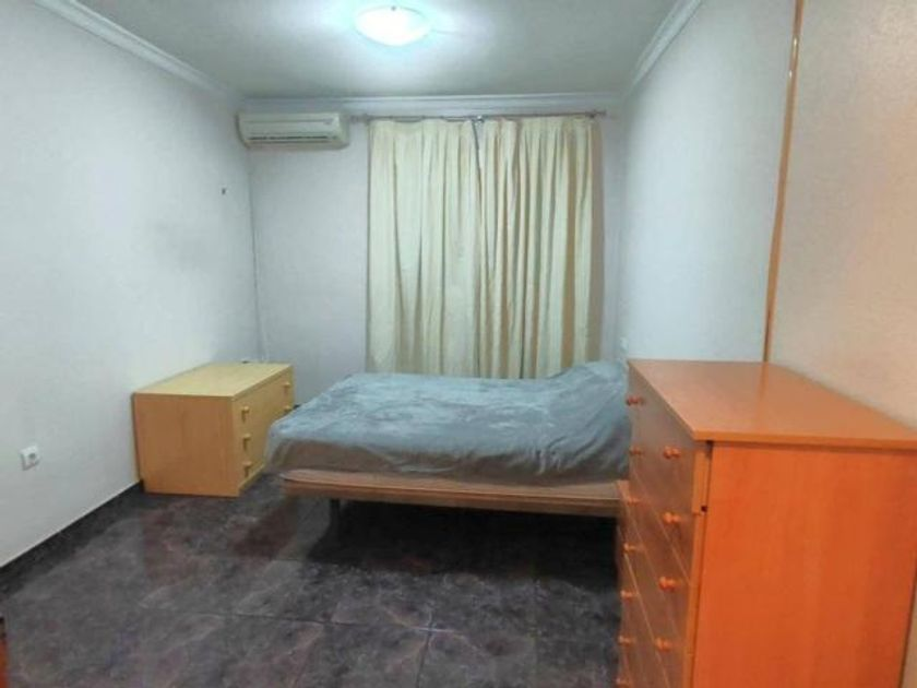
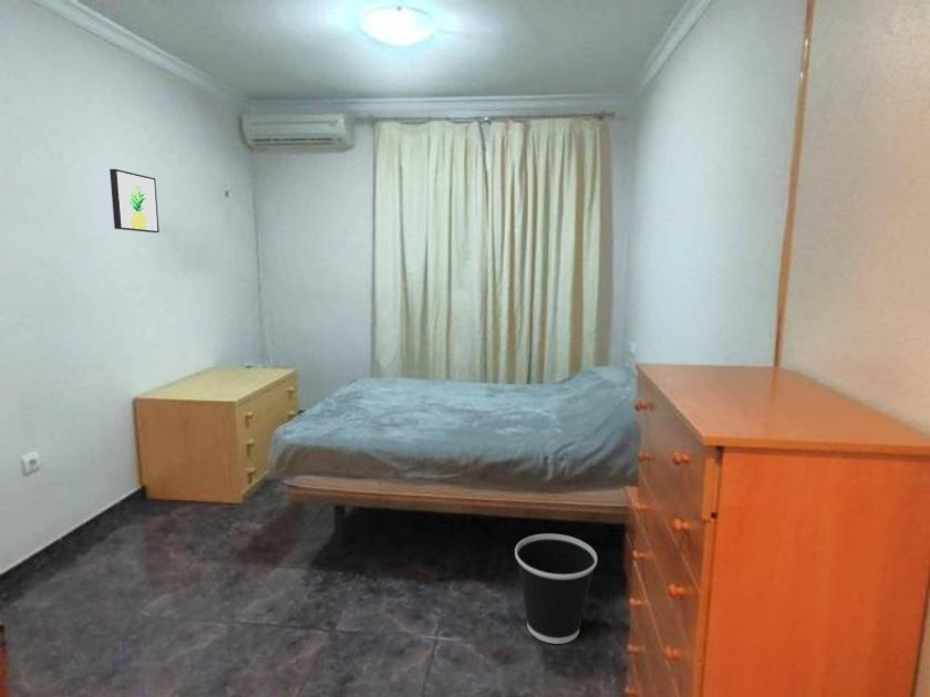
+ wastebasket [514,533,598,645]
+ wall art [108,168,161,233]
